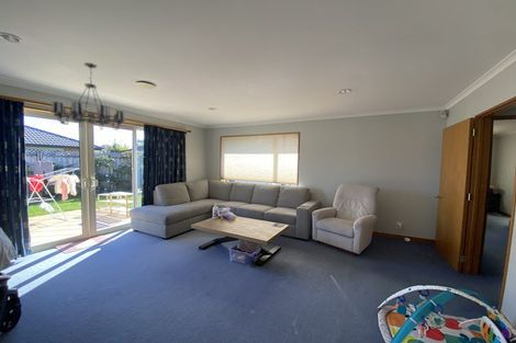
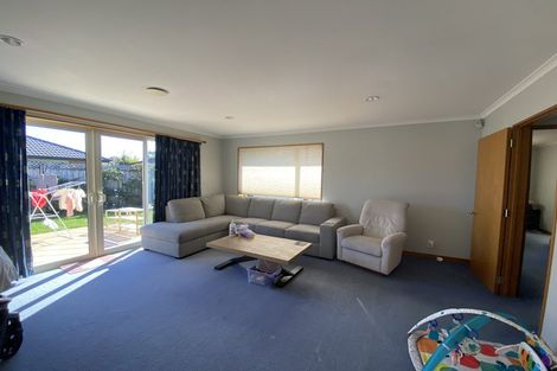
- chandelier [51,61,126,130]
